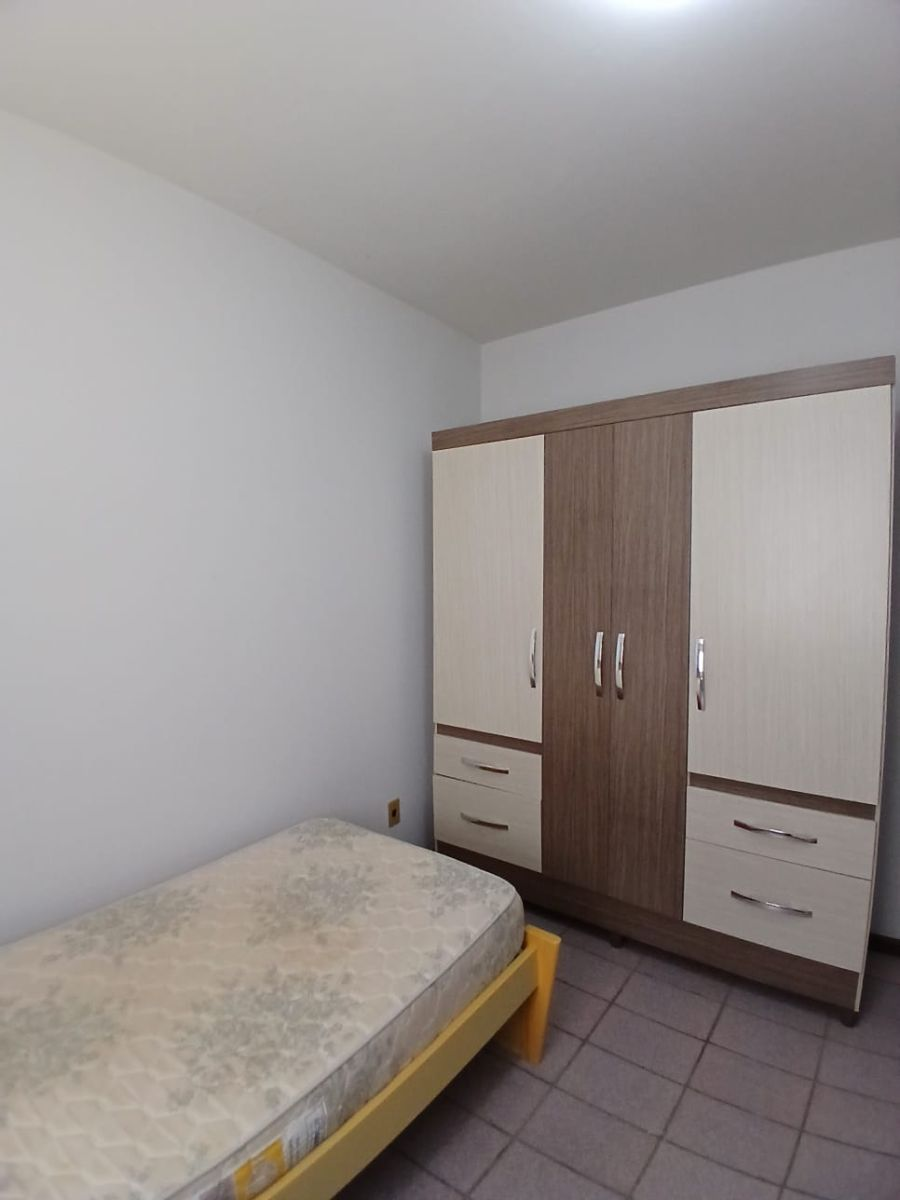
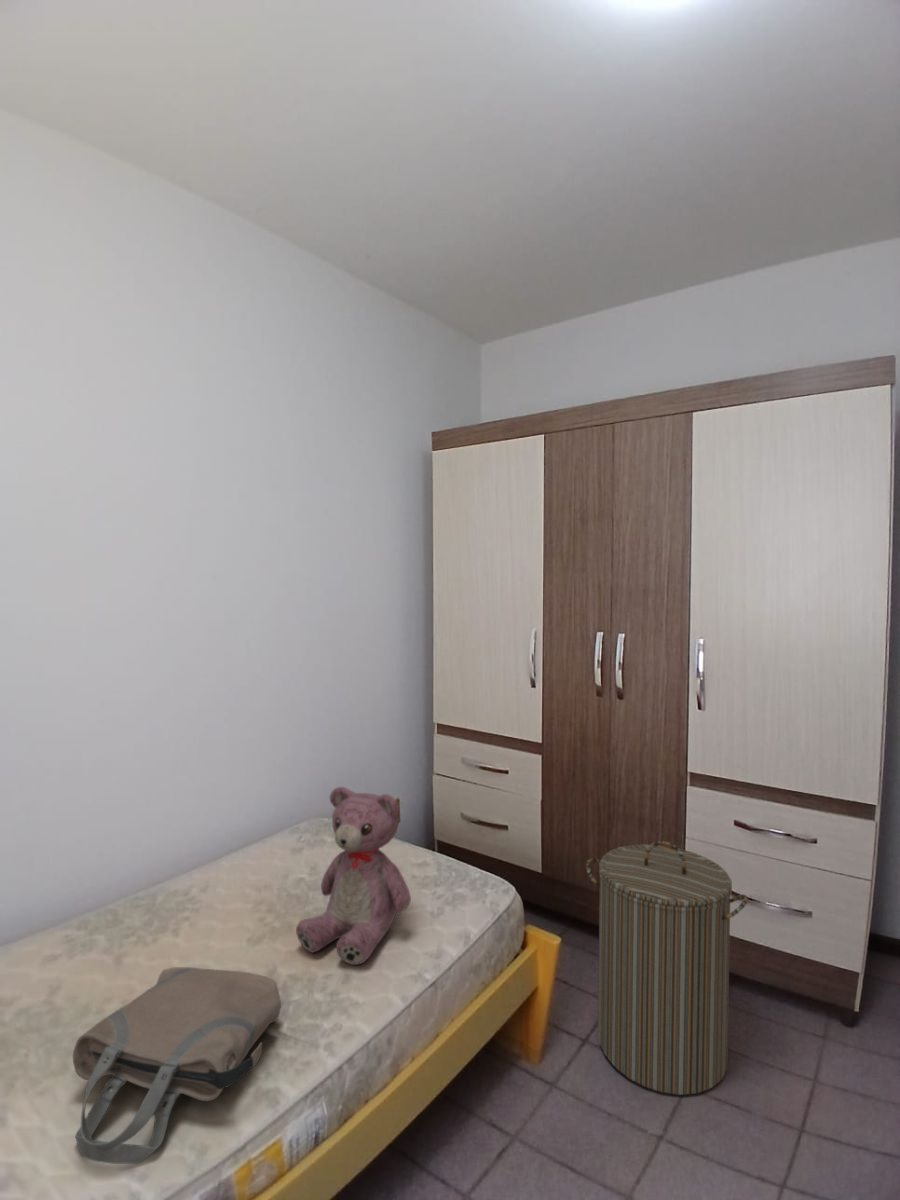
+ tote bag [72,966,282,1165]
+ laundry hamper [585,840,749,1096]
+ teddy bear [295,786,412,966]
